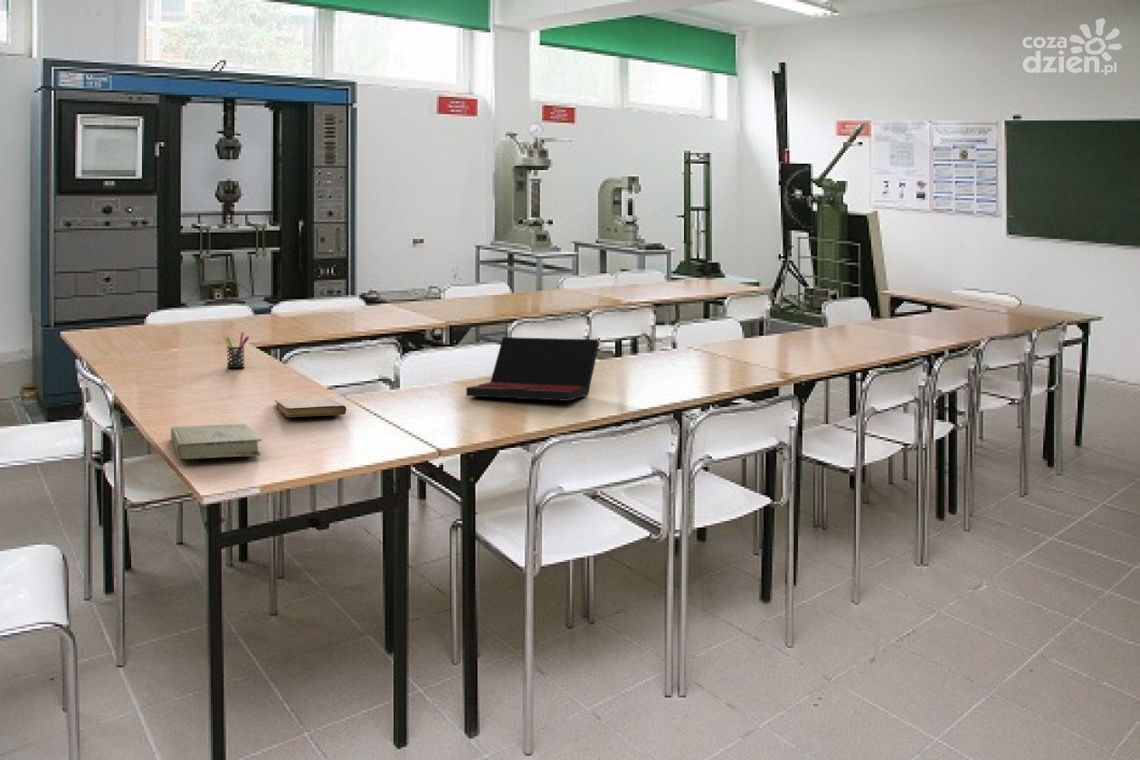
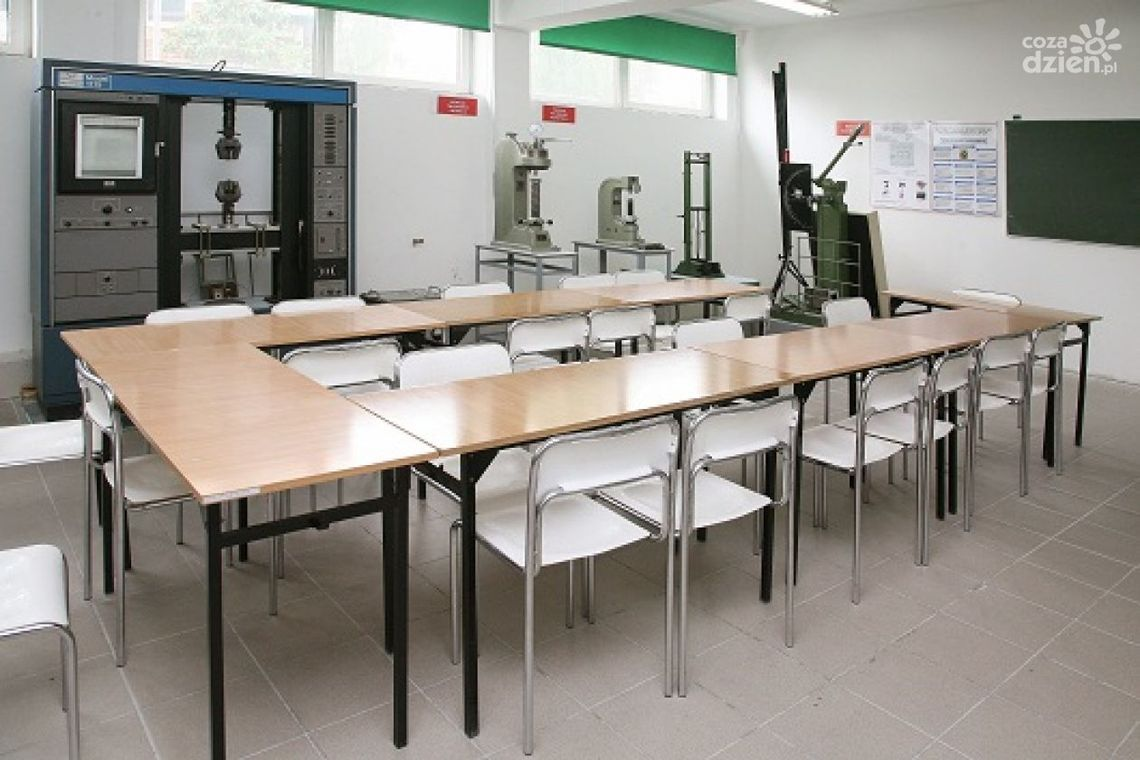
- laptop [465,336,600,402]
- pen holder [223,331,250,369]
- notebook [274,397,347,418]
- book [170,423,263,460]
